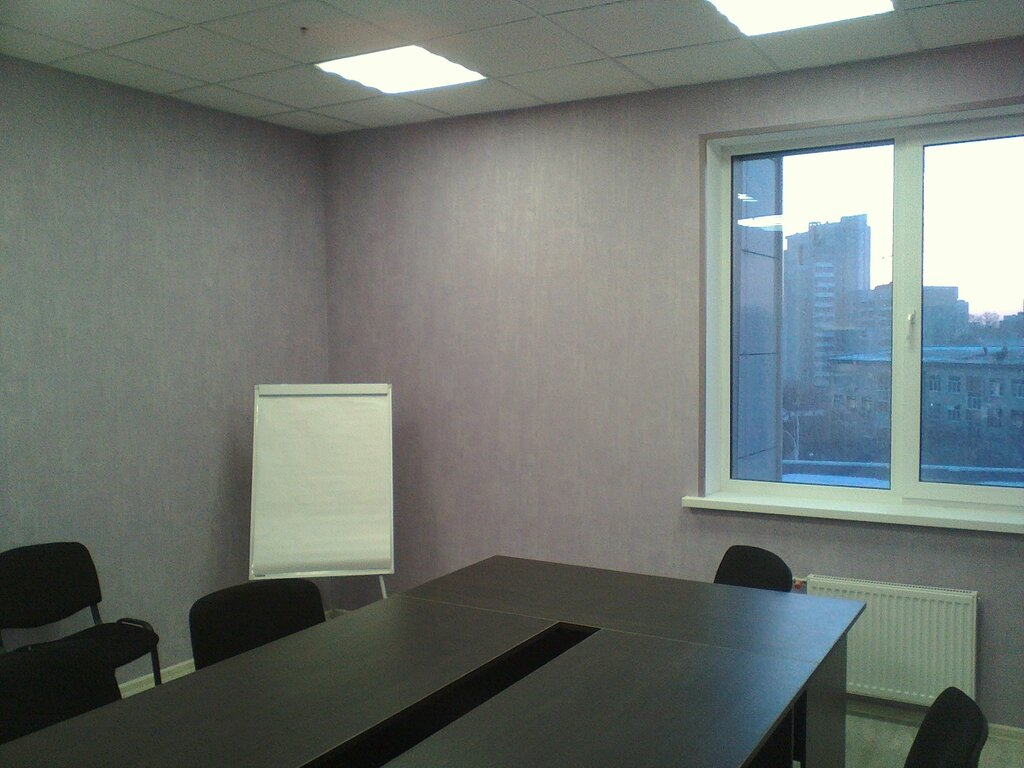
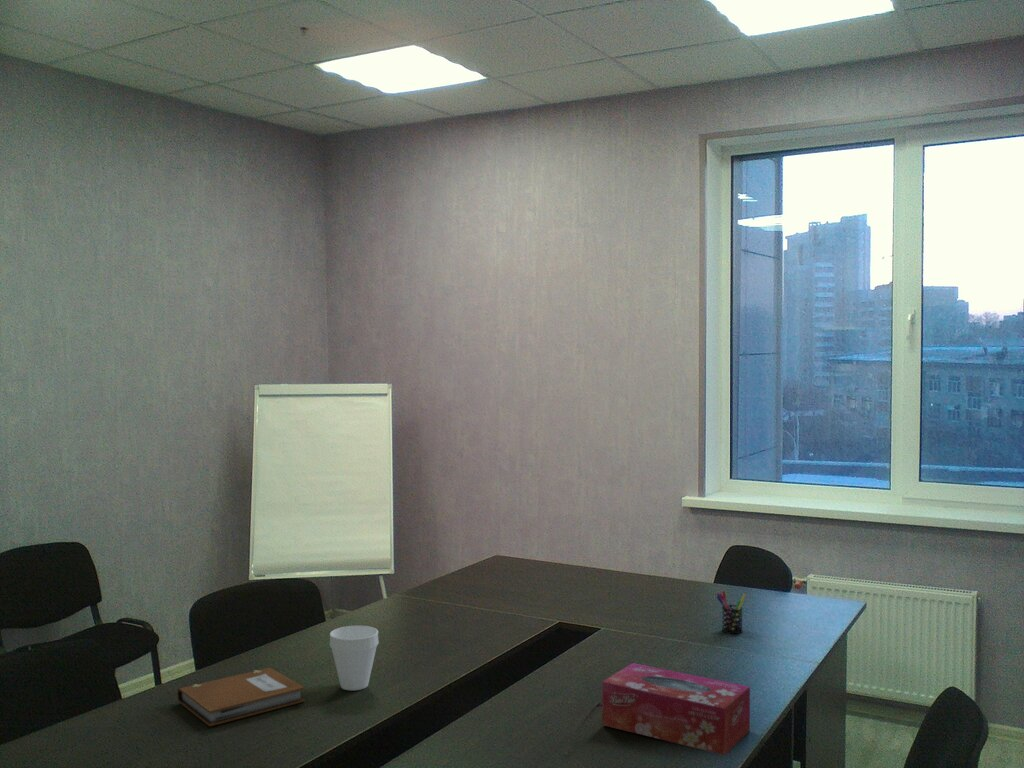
+ notebook [177,667,306,727]
+ tissue box [602,662,751,756]
+ cup [329,625,380,691]
+ pen holder [716,590,747,635]
